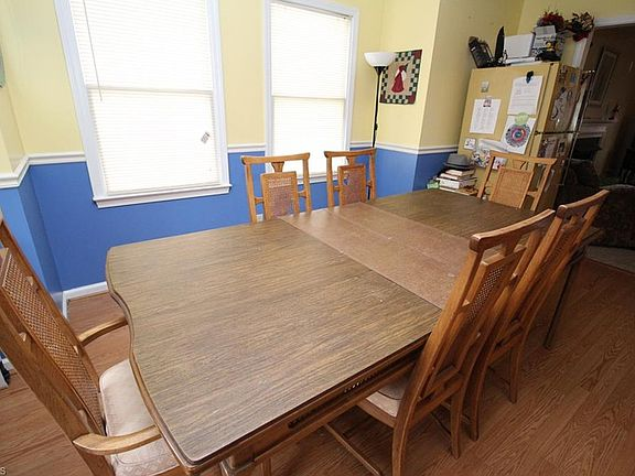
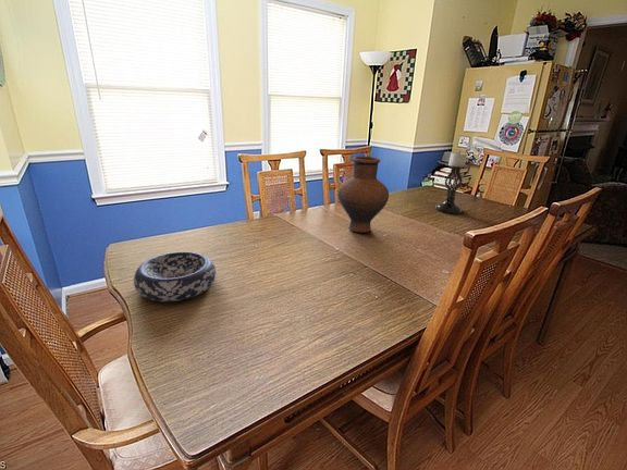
+ decorative bowl [133,250,217,302]
+ candle holder [434,150,469,214]
+ vase [337,156,390,234]
